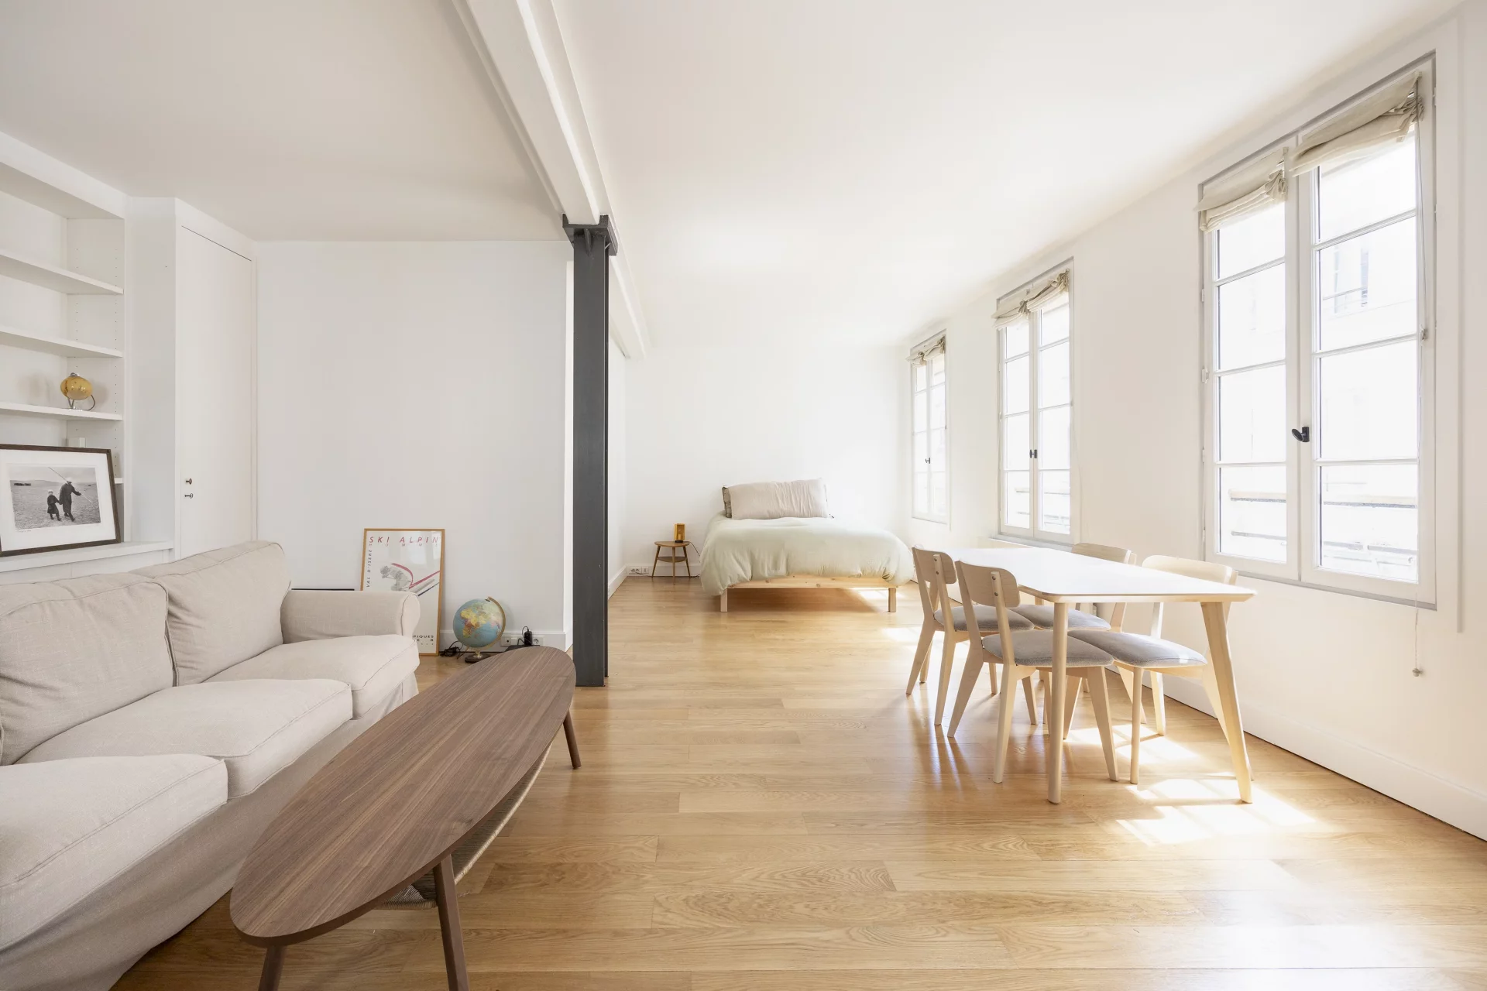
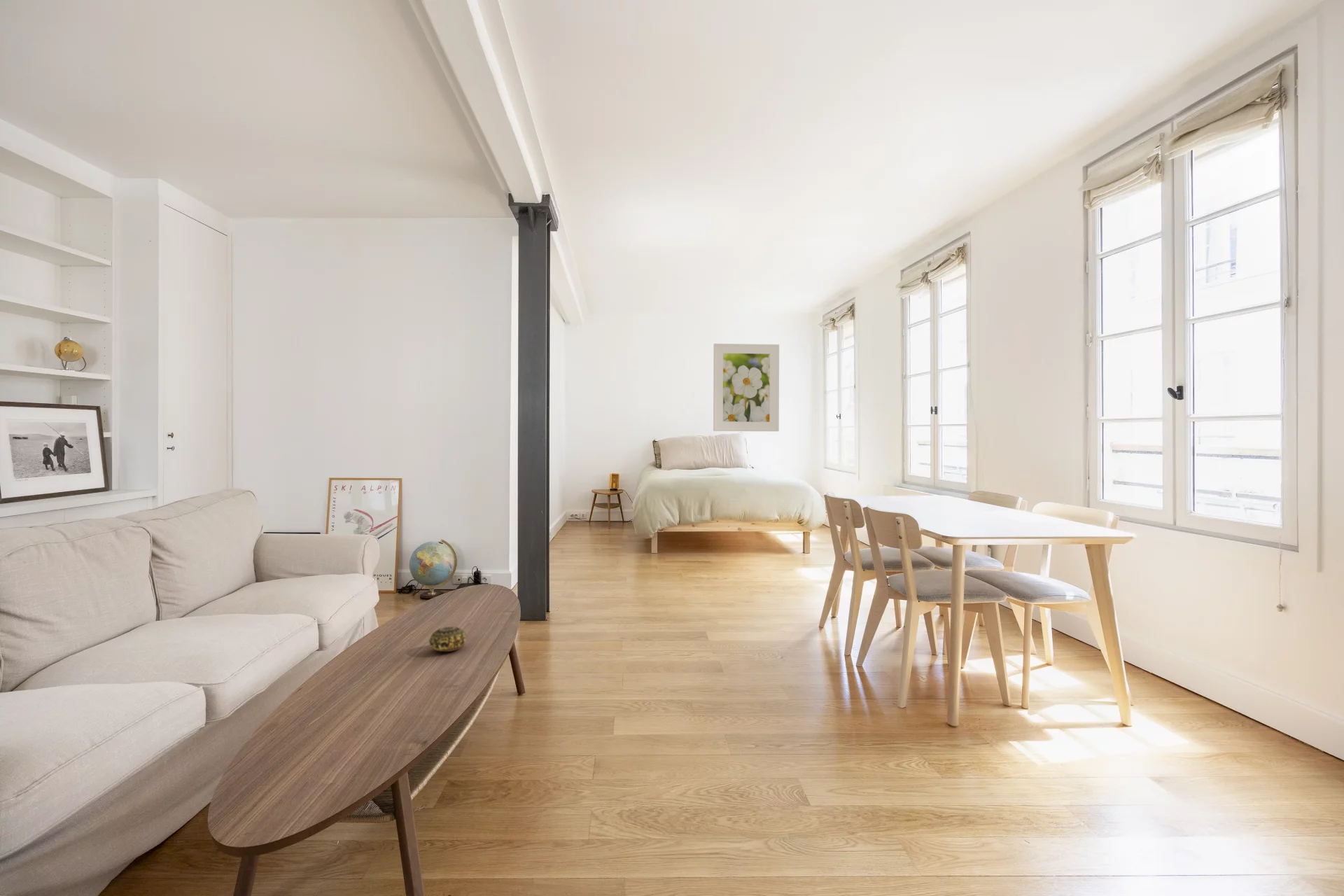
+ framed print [713,343,780,432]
+ decorative ball [428,626,468,652]
